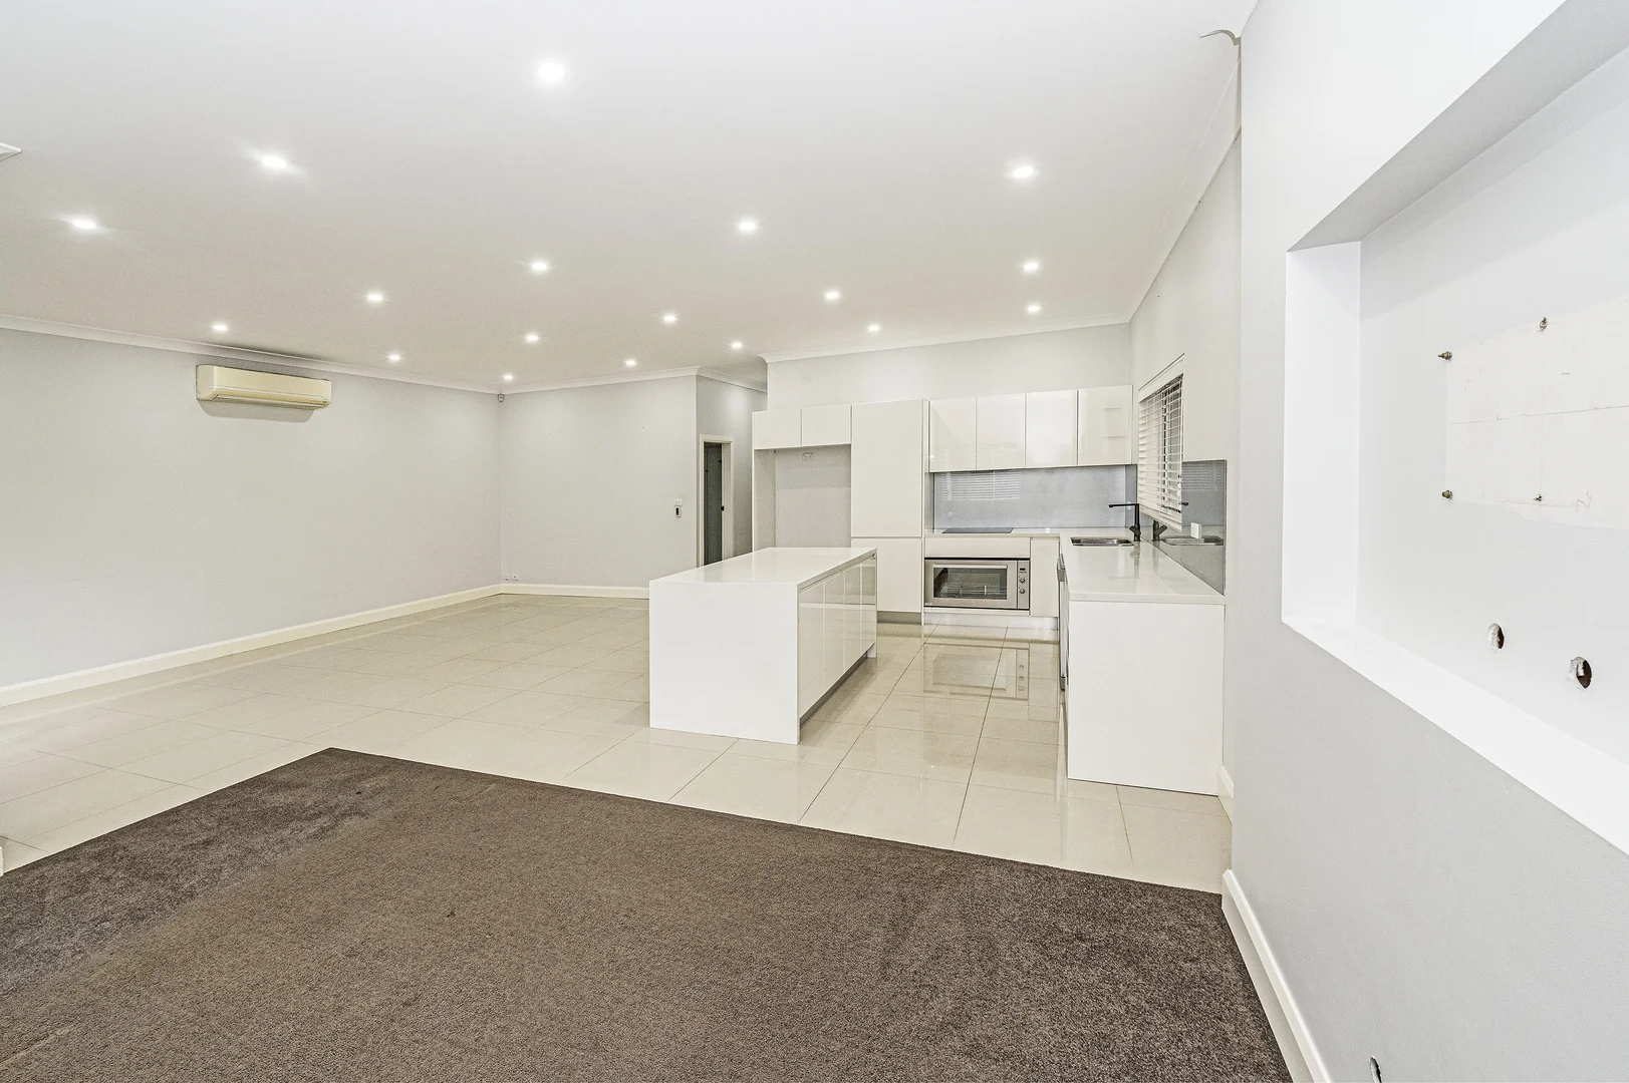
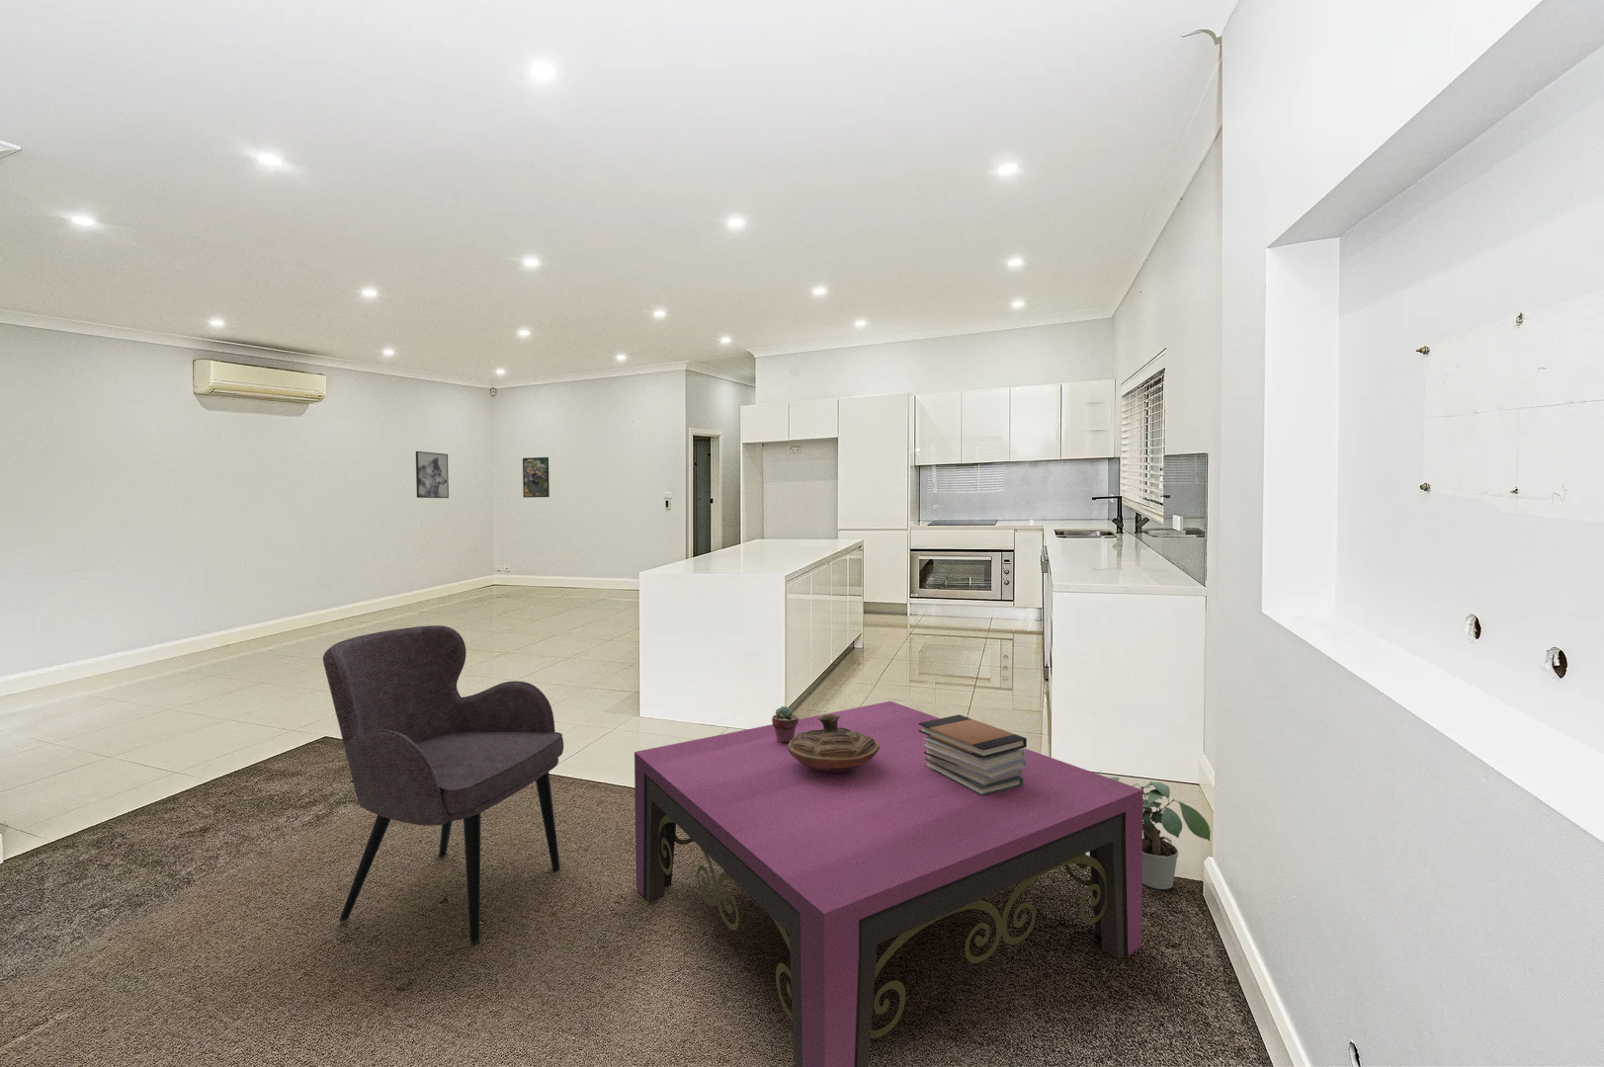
+ wall art [416,450,450,499]
+ decorative bowl [787,713,880,773]
+ potted succulent [770,705,799,744]
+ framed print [522,456,550,499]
+ coffee table [634,700,1144,1067]
+ potted plant [1109,775,1212,890]
+ book stack [918,713,1028,797]
+ armchair [323,624,564,944]
